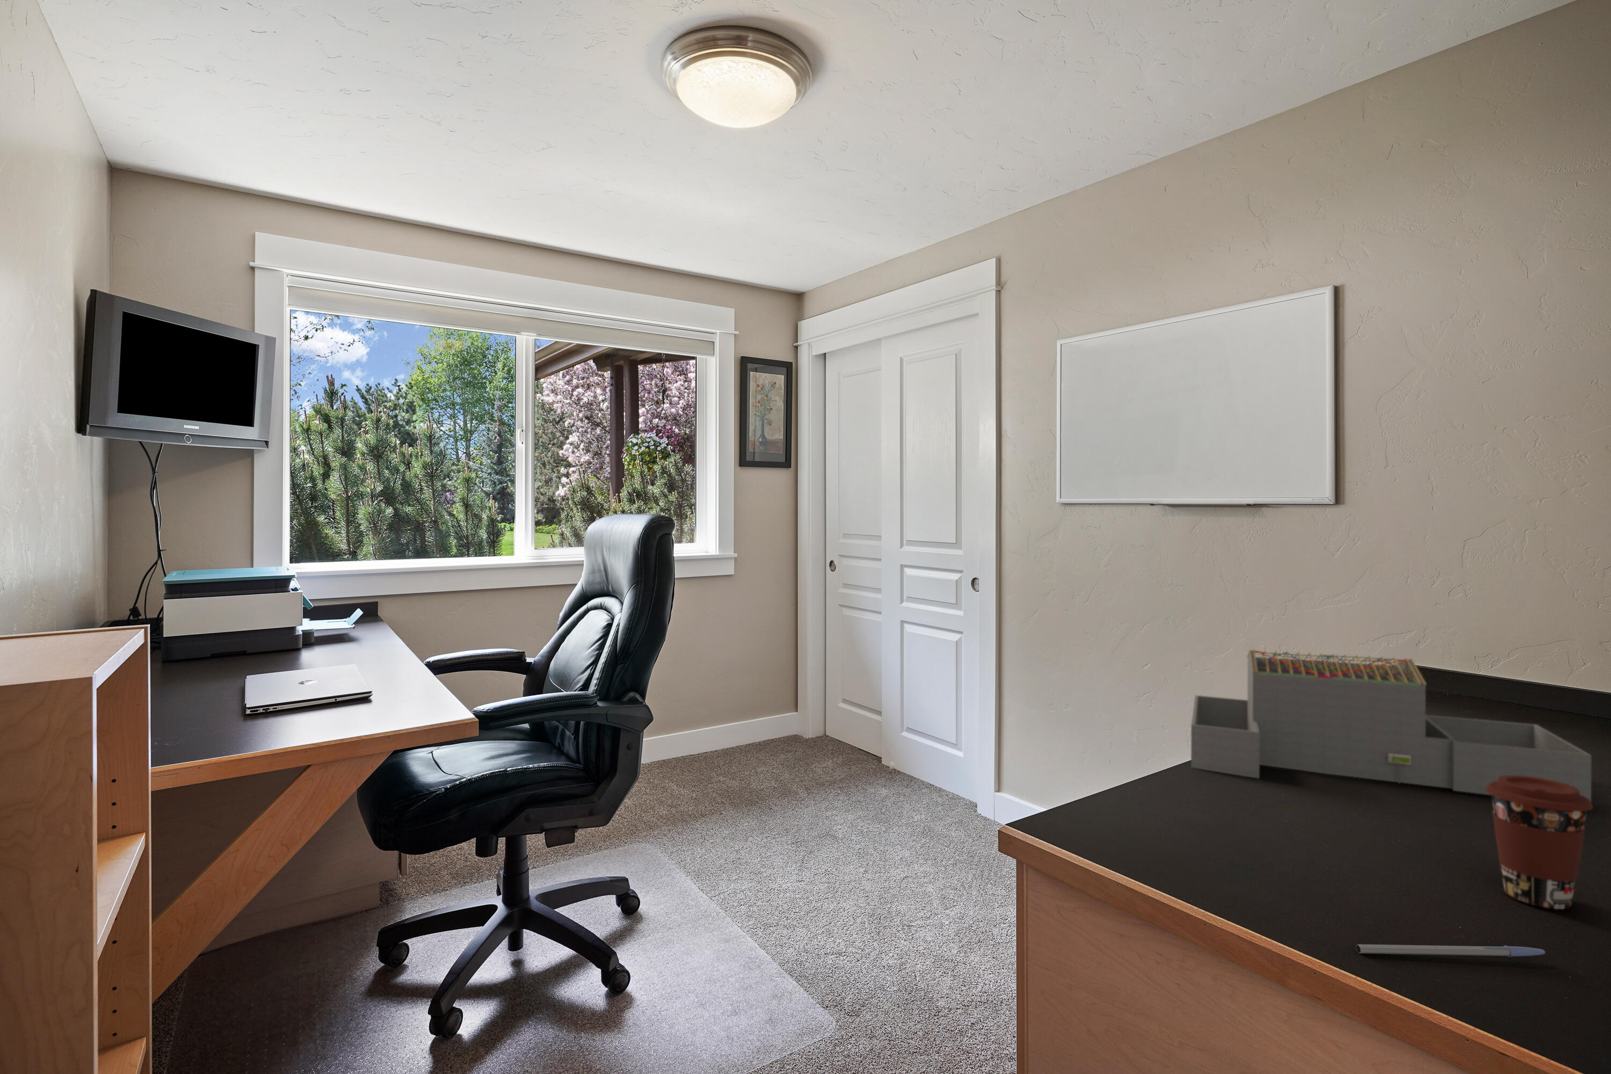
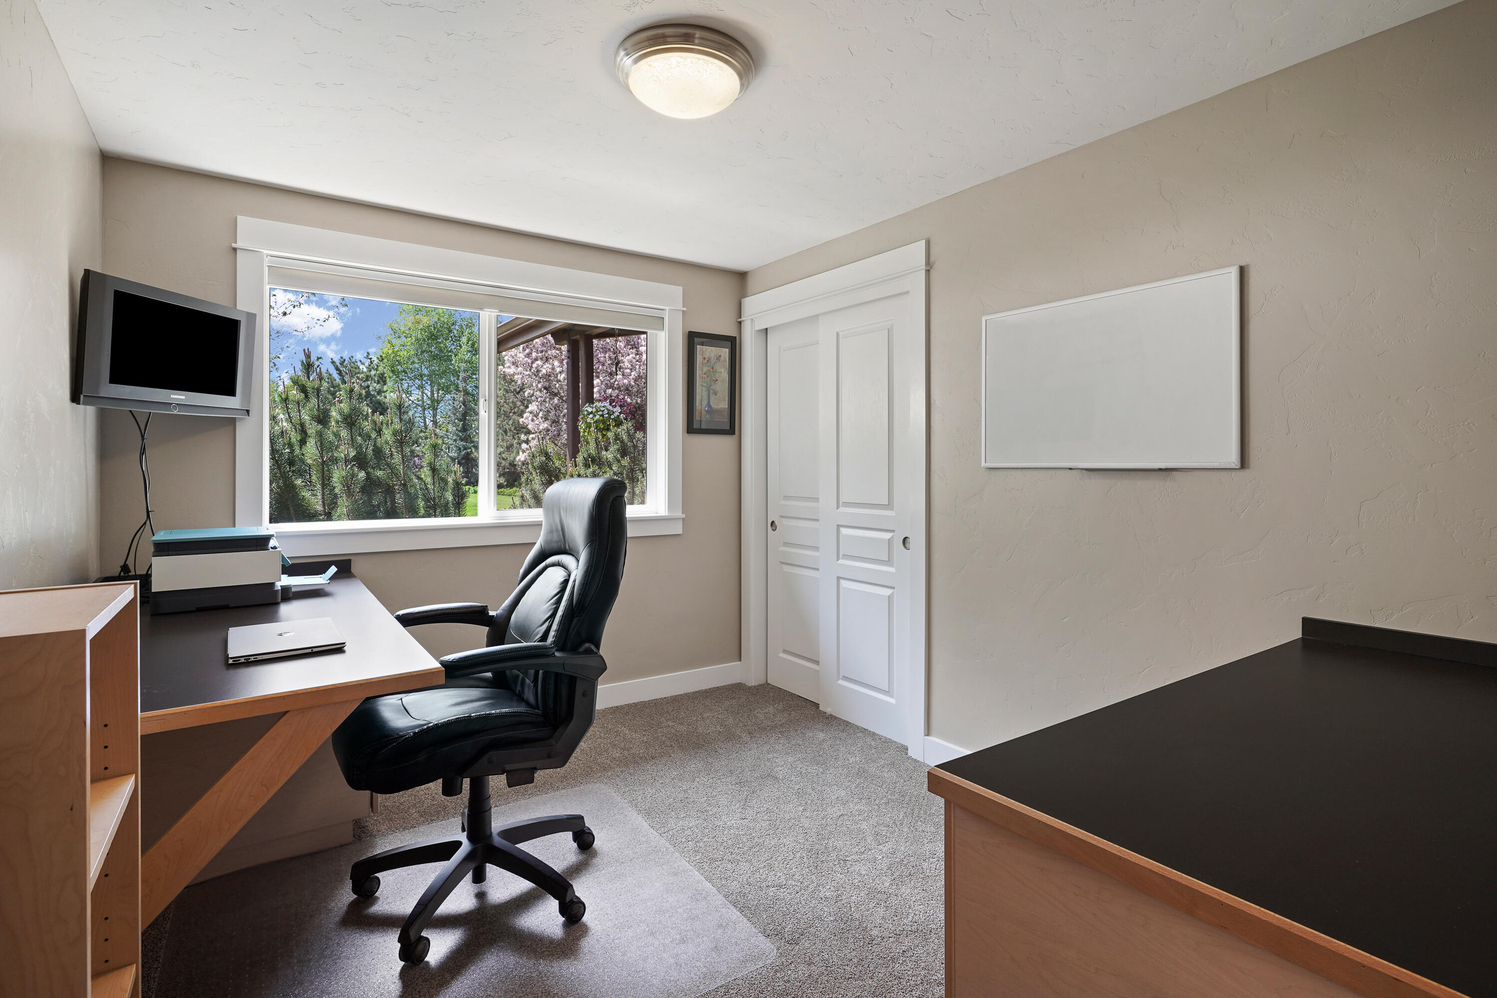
- coffee cup [1486,776,1594,910]
- architectural model [1190,648,1592,803]
- pen [1356,943,1545,958]
